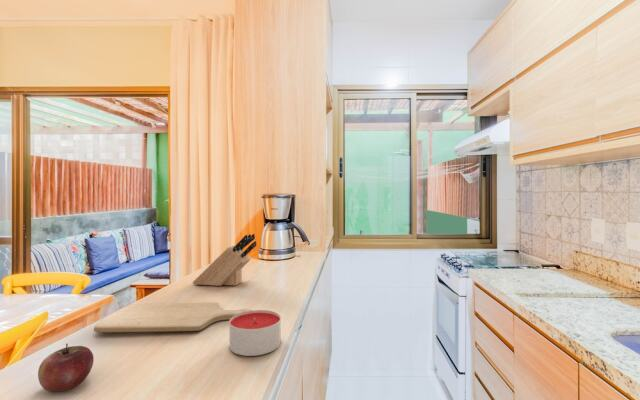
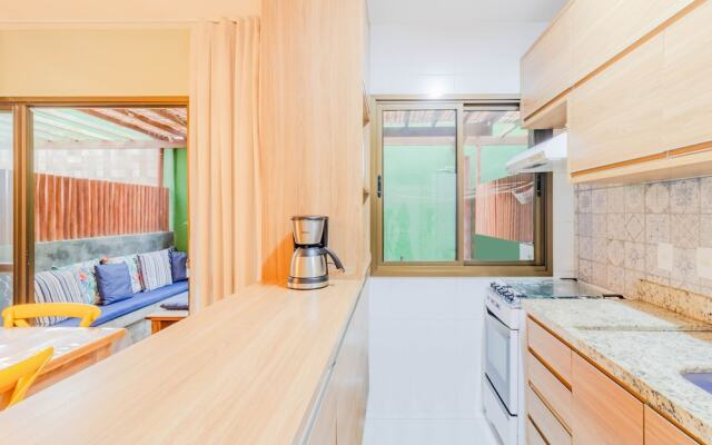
- candle [229,309,282,357]
- chopping board [93,301,253,333]
- apple [37,343,95,393]
- knife block [192,233,258,287]
